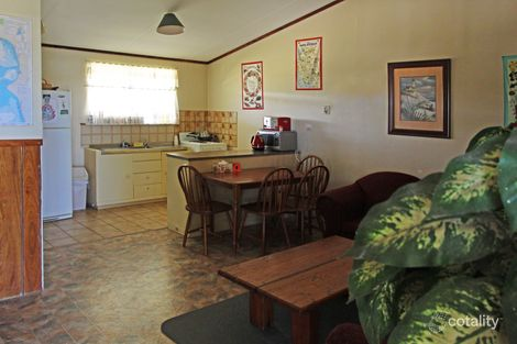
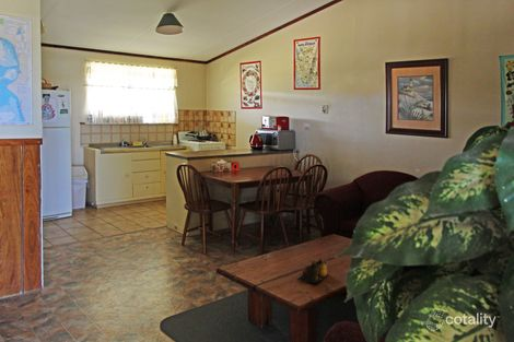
+ decorative bowl [296,258,329,284]
